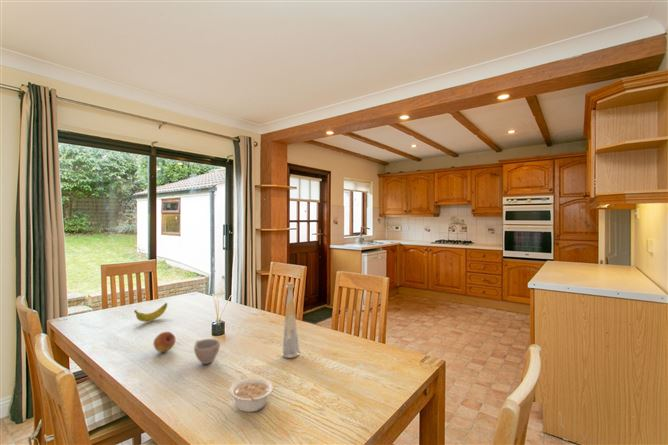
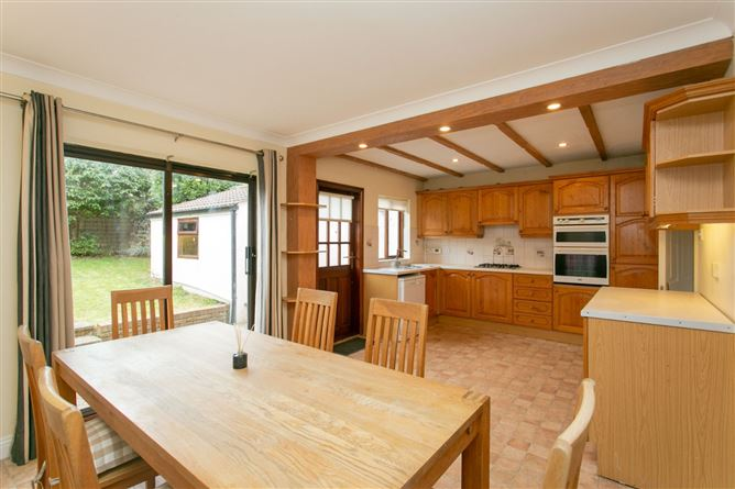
- legume [229,377,274,413]
- fruit [152,331,177,353]
- cup [193,338,221,365]
- banana [133,302,168,323]
- bottle [281,281,300,359]
